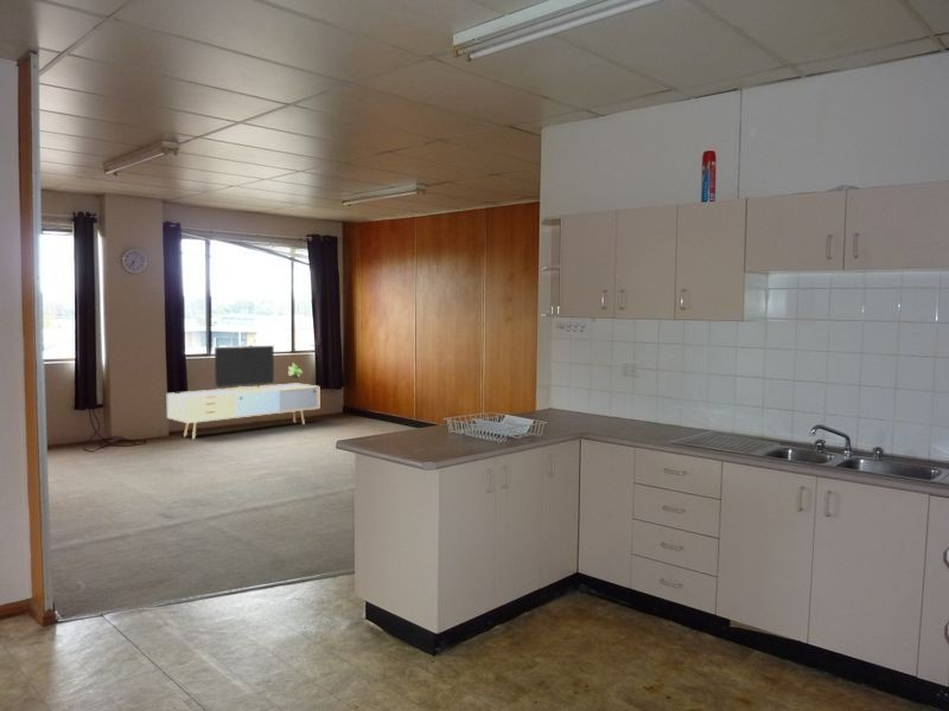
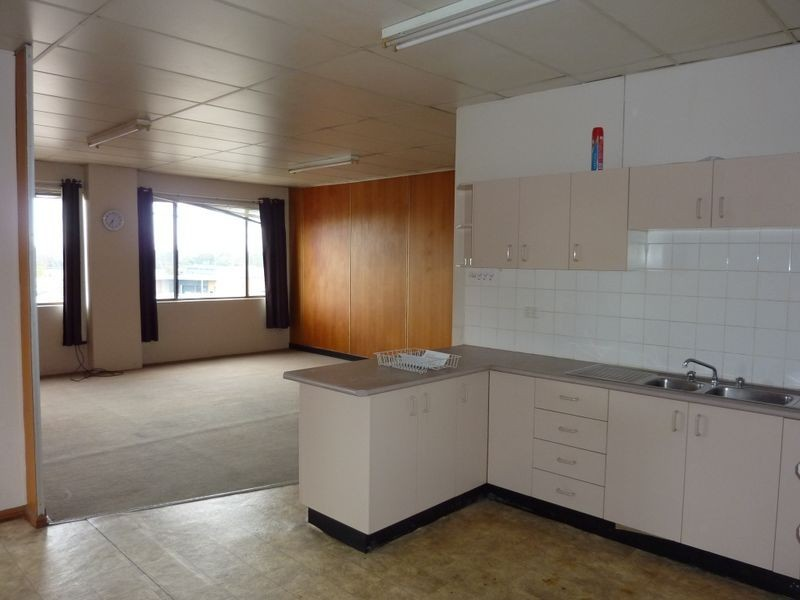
- media console [166,345,320,440]
